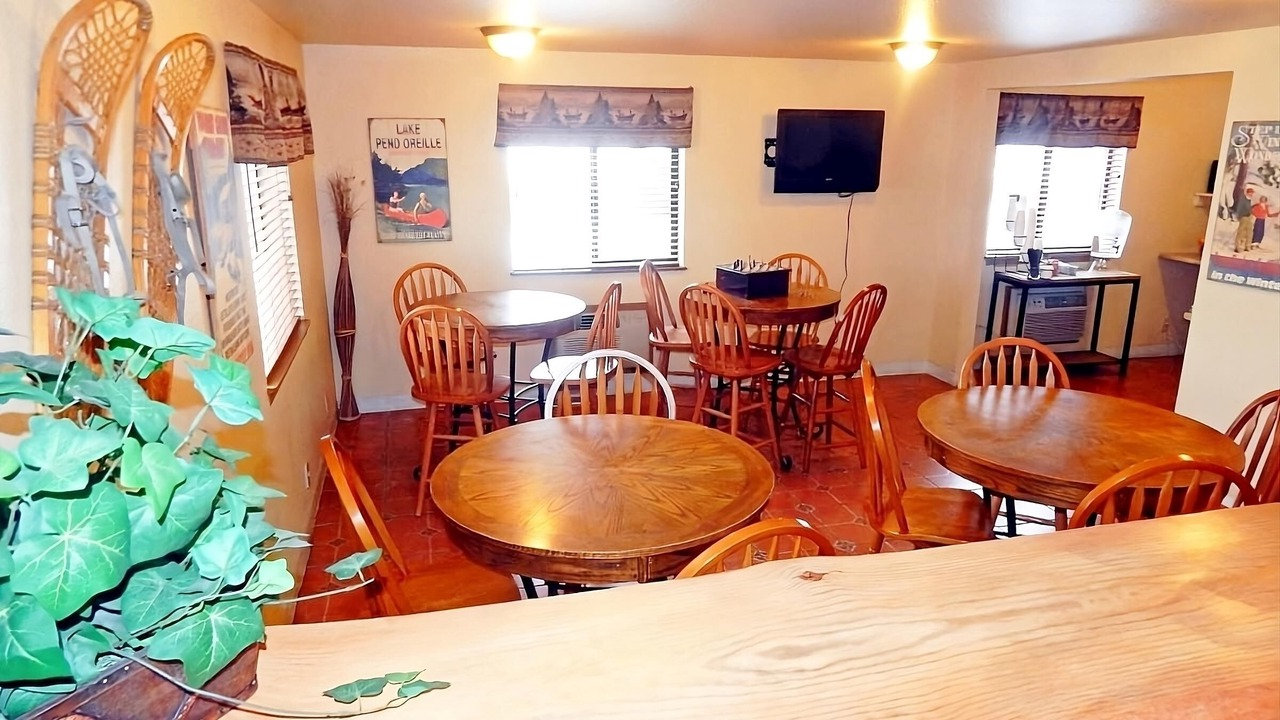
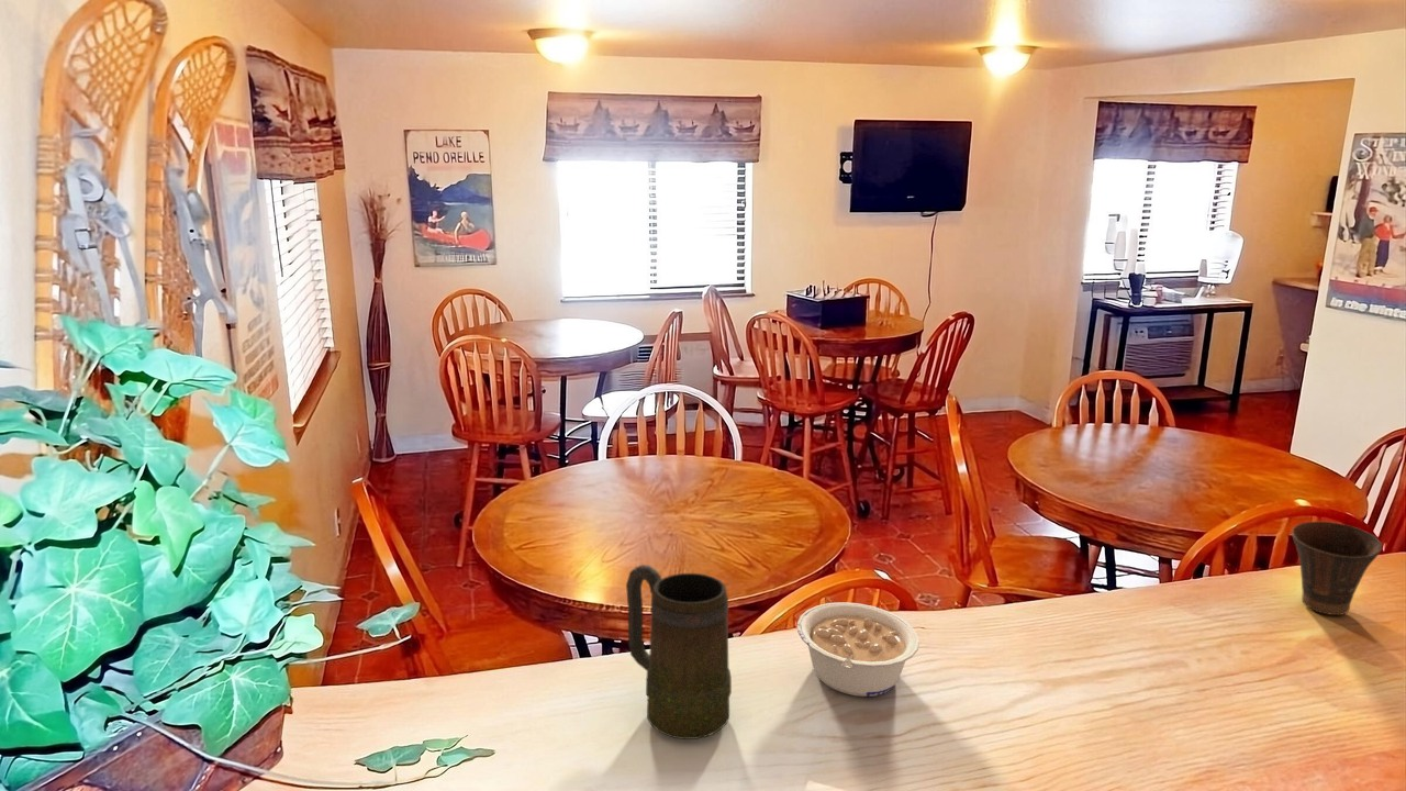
+ legume [796,601,920,698]
+ mug [625,564,733,740]
+ cup [1291,521,1383,616]
